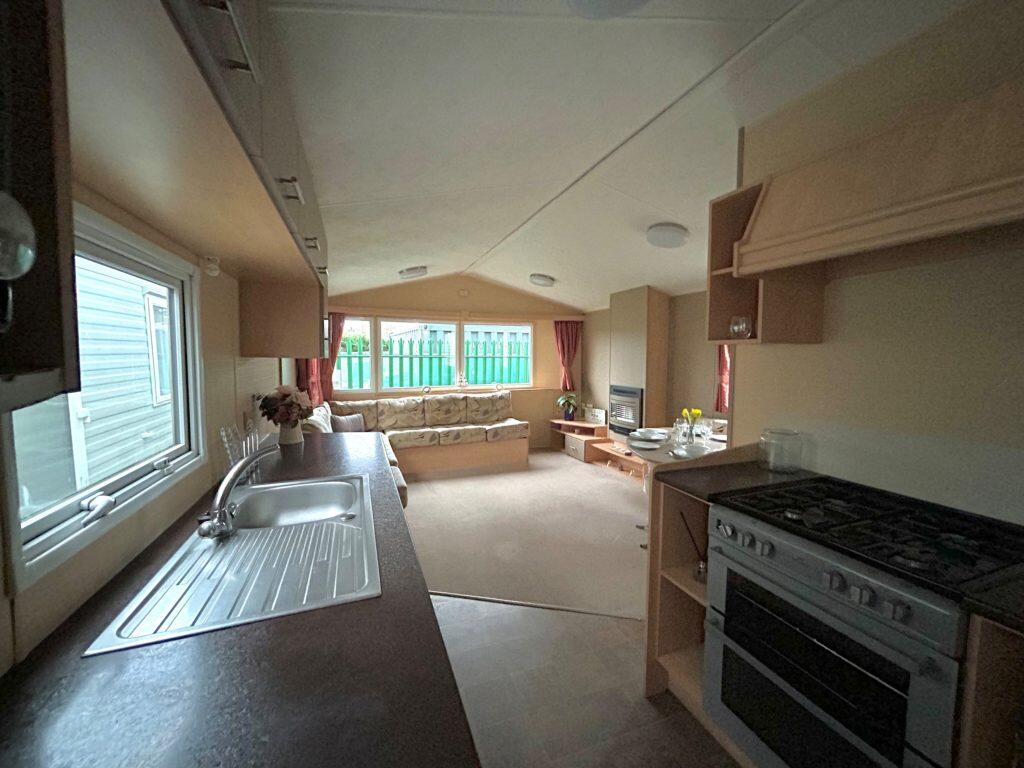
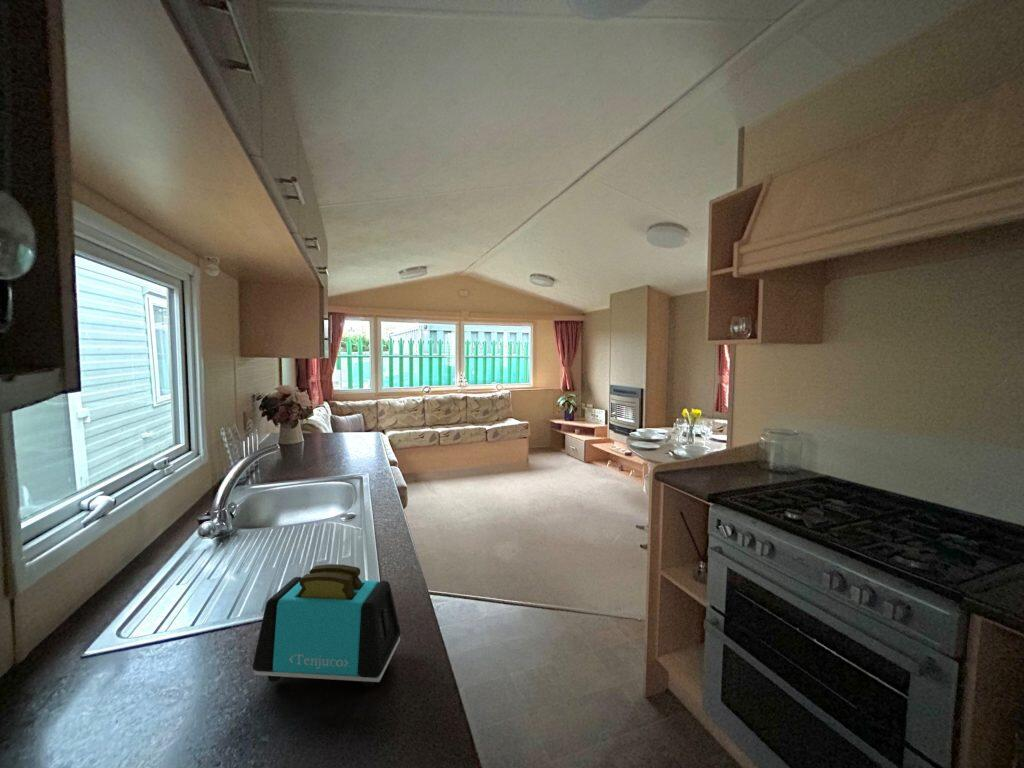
+ toaster [252,563,402,688]
